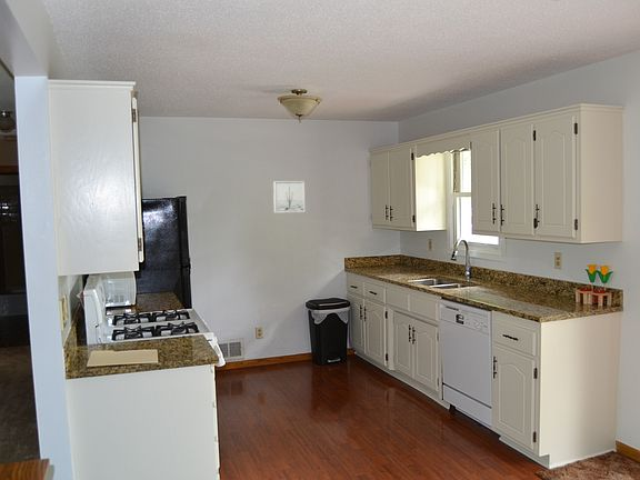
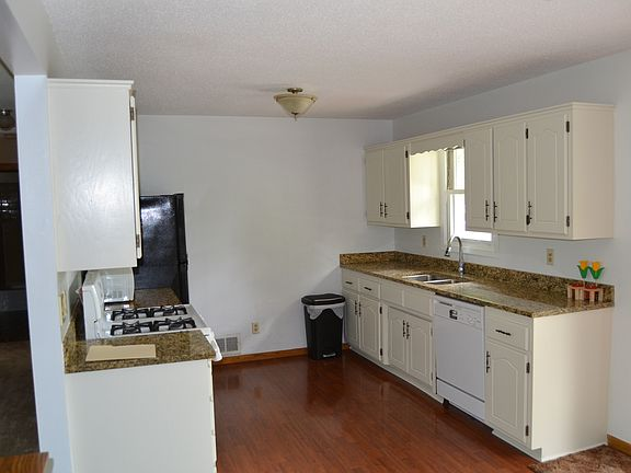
- wall art [272,180,306,213]
